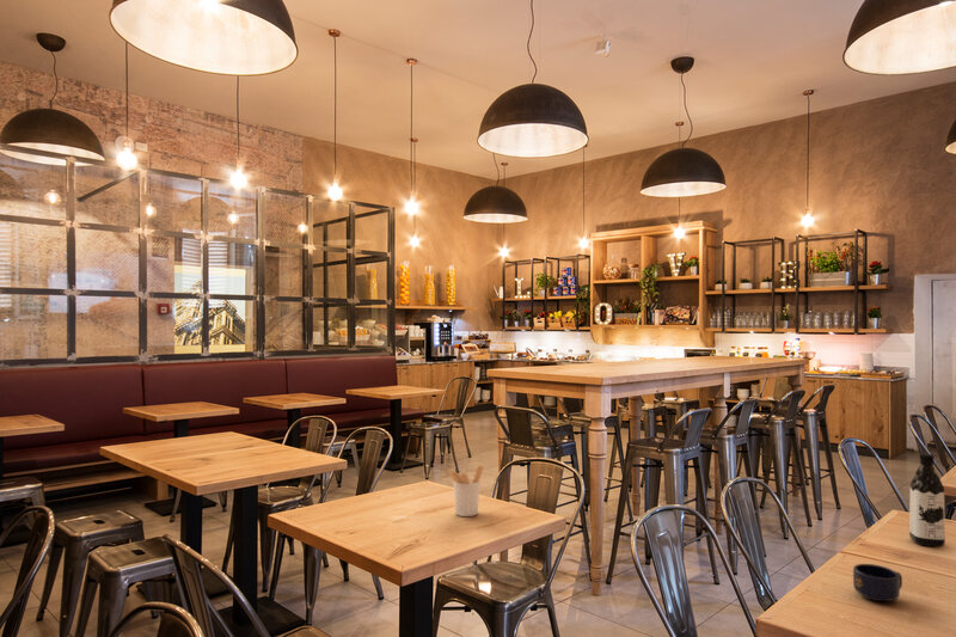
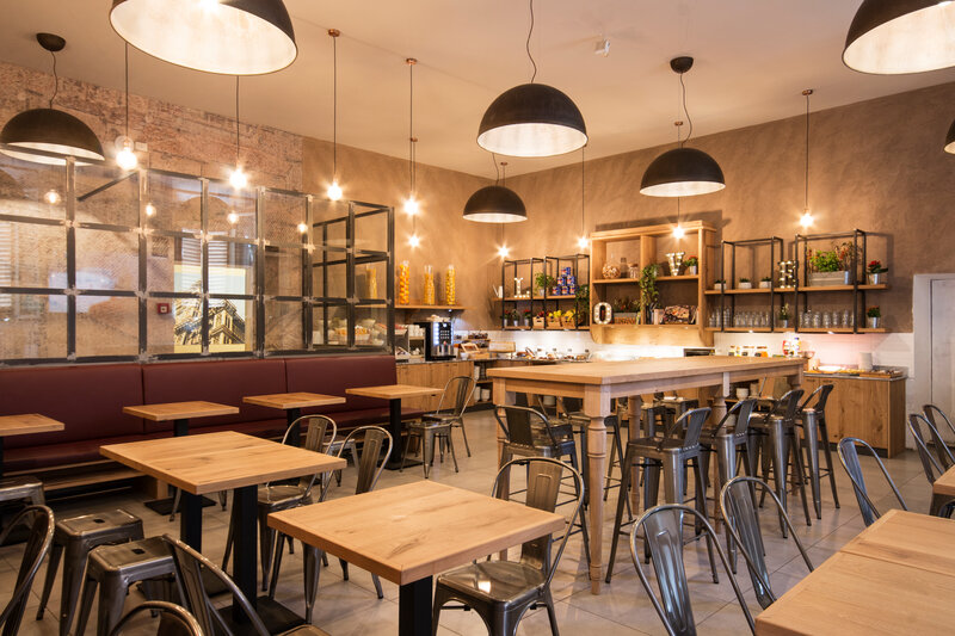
- mug [852,563,903,602]
- utensil holder [447,465,484,517]
- water bottle [908,453,946,547]
